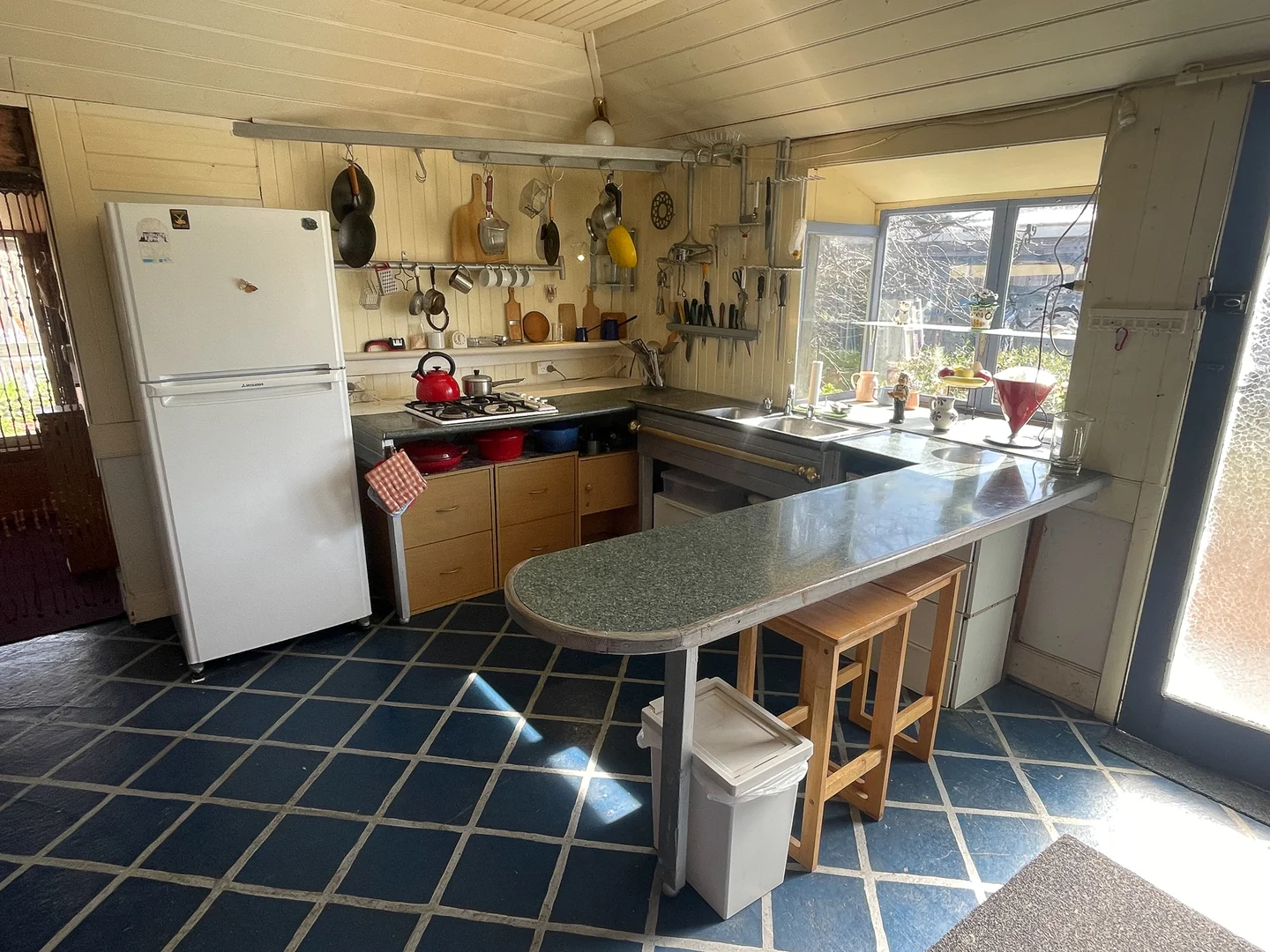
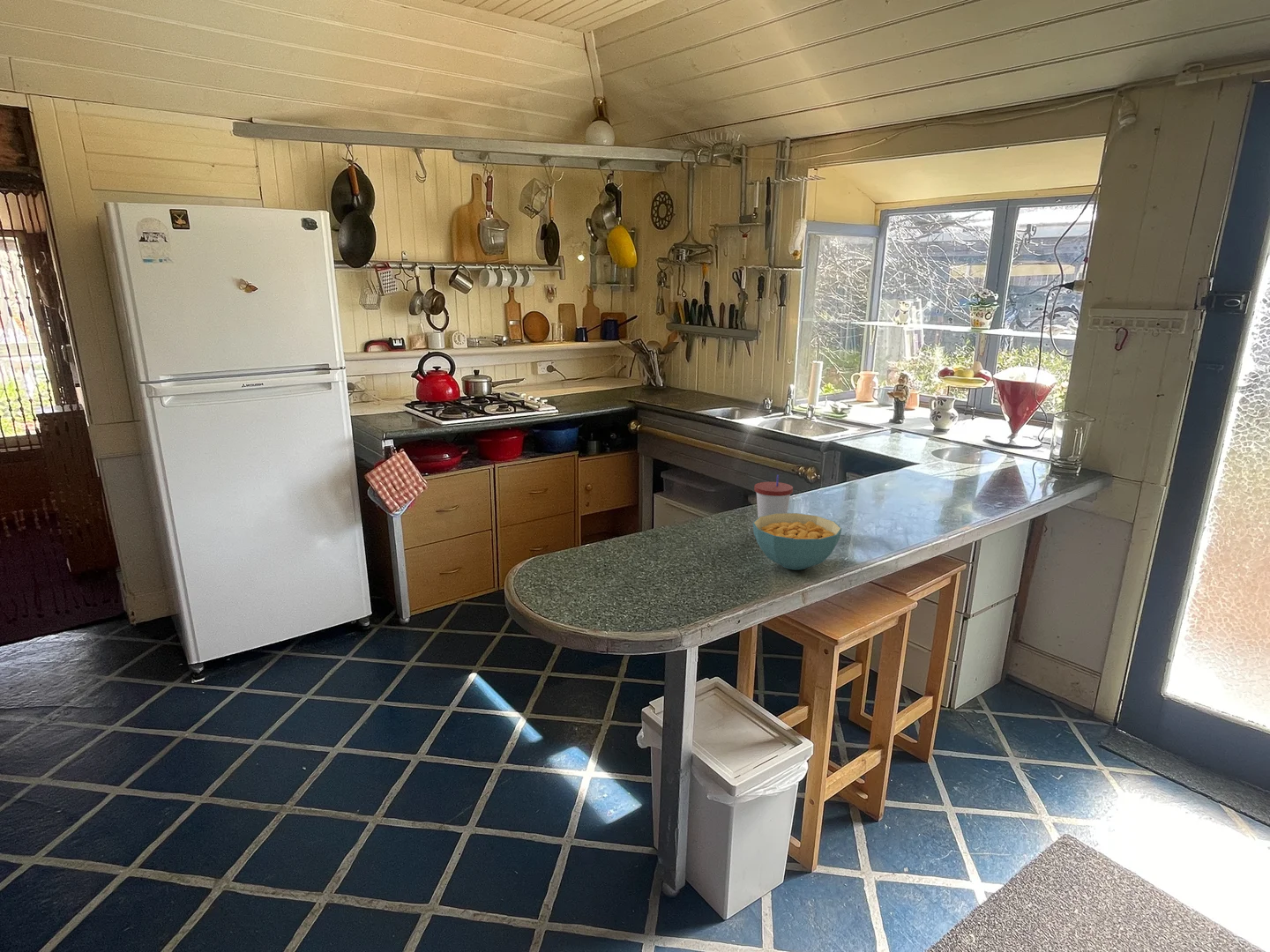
+ cereal bowl [752,512,842,570]
+ cup [753,474,794,517]
